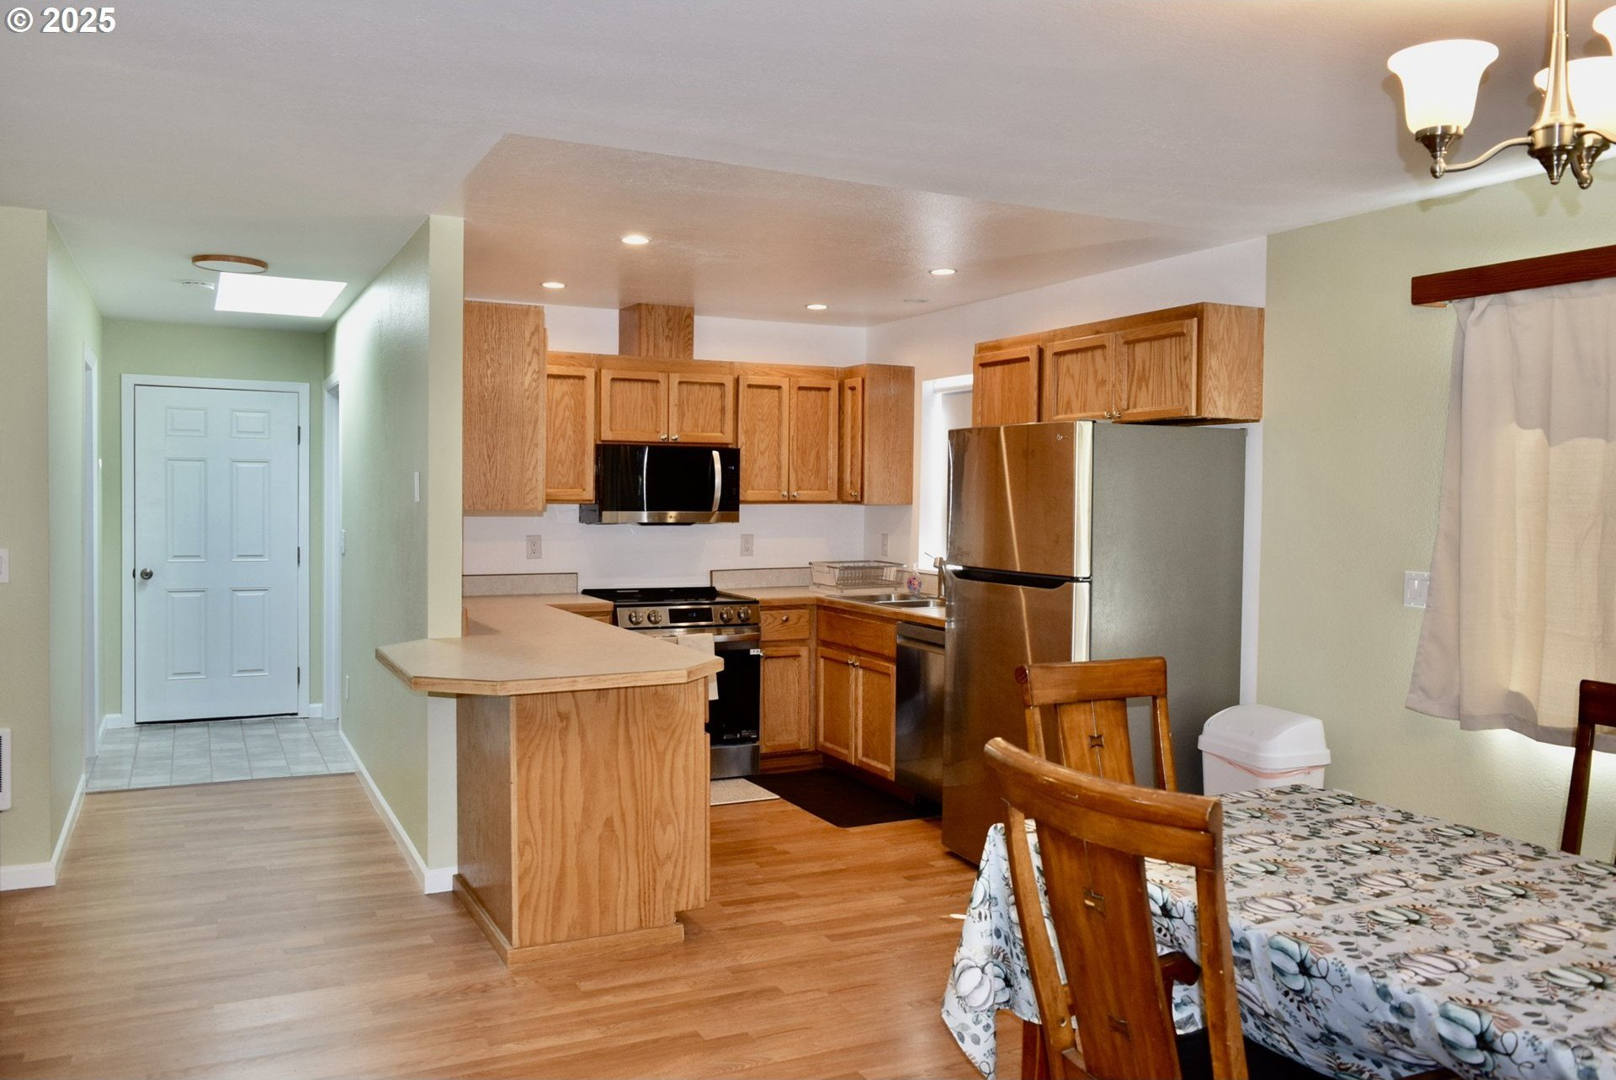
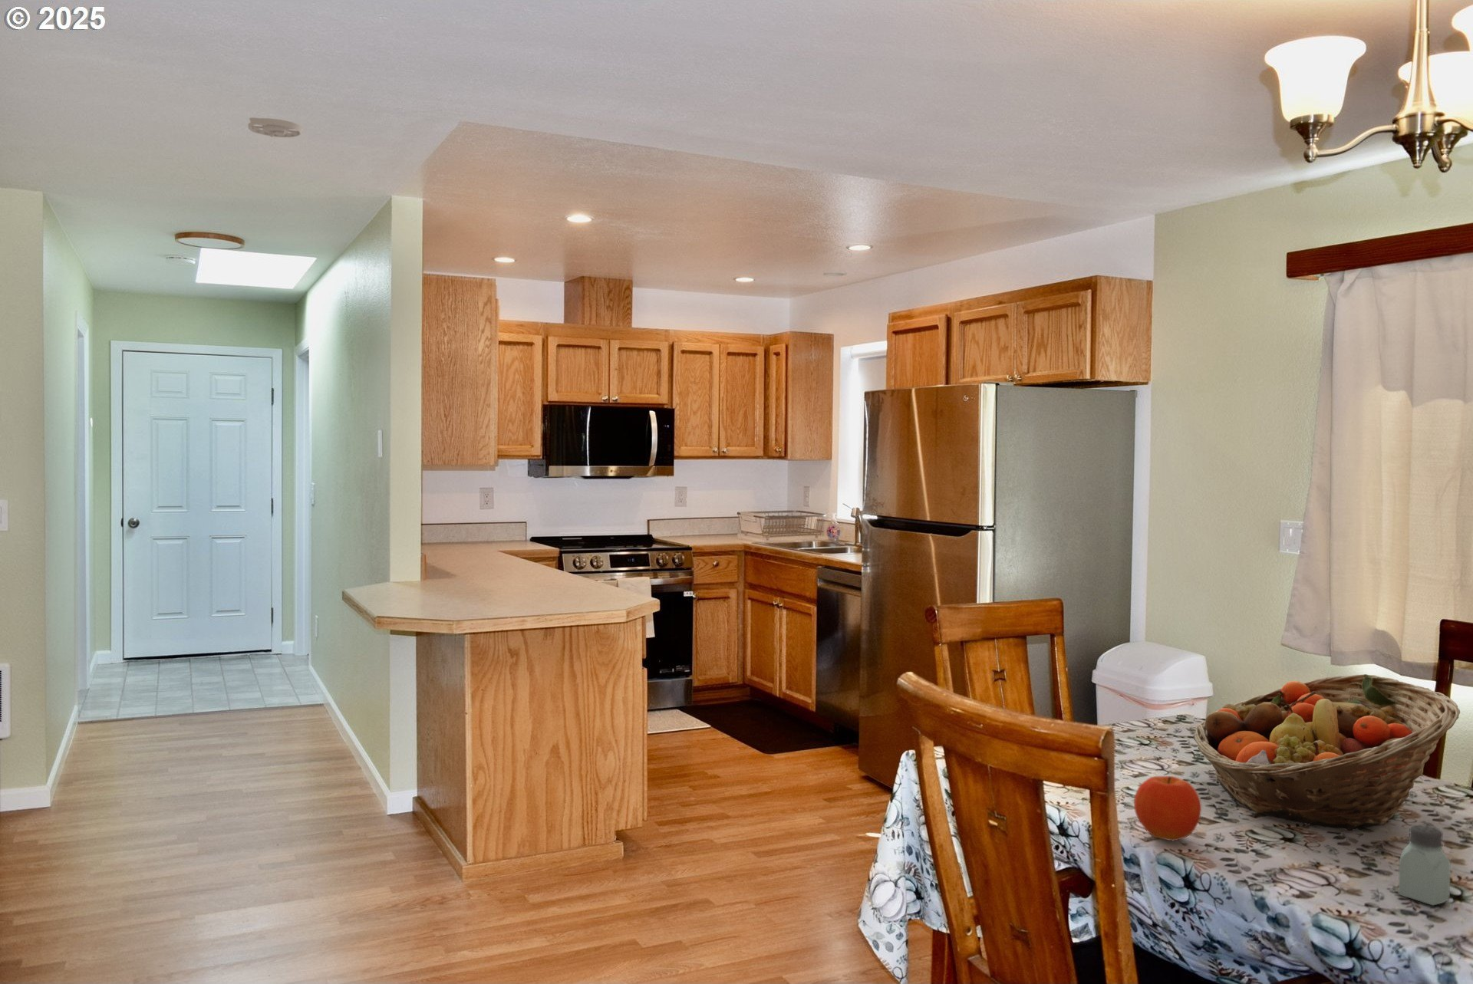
+ fruit [1134,775,1202,841]
+ saltshaker [1397,824,1451,906]
+ smoke detector [247,116,304,138]
+ fruit basket [1193,673,1461,832]
